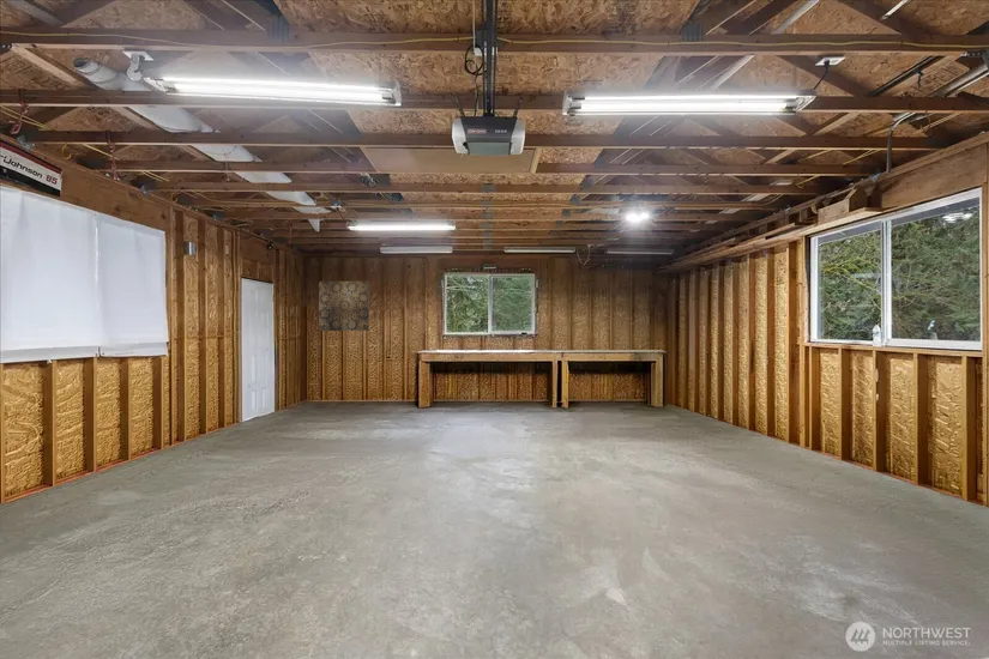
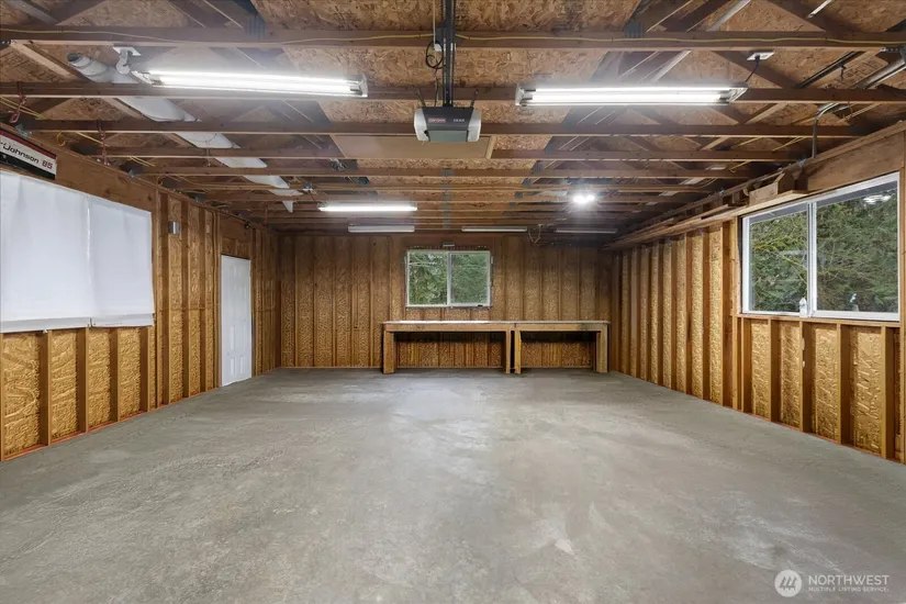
- wall art [318,280,370,332]
